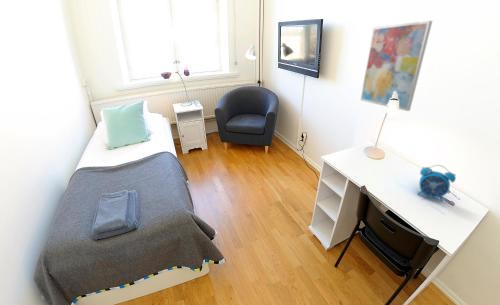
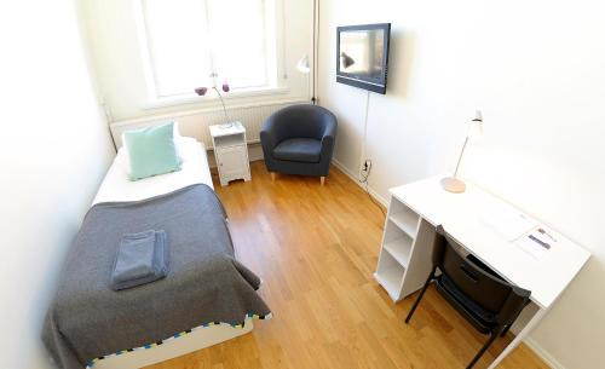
- wall art [360,20,433,112]
- alarm clock [417,164,457,203]
